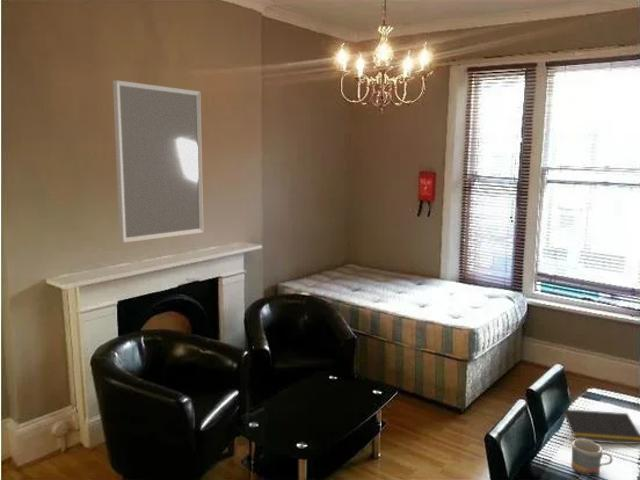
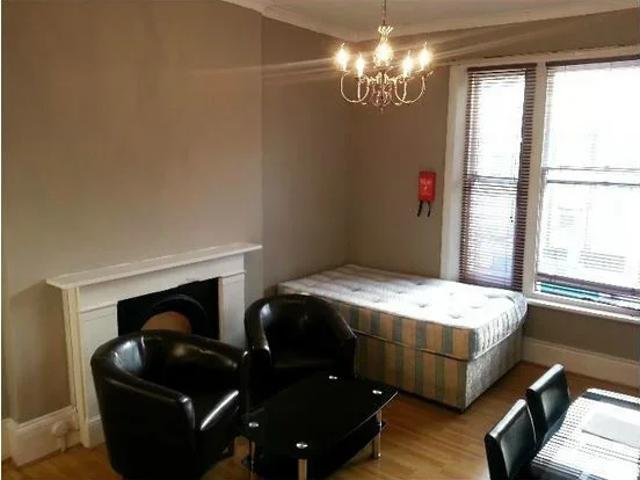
- notepad [560,408,640,445]
- home mirror [112,79,204,244]
- mug [570,439,613,477]
